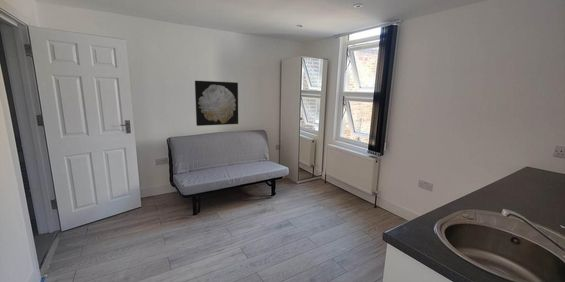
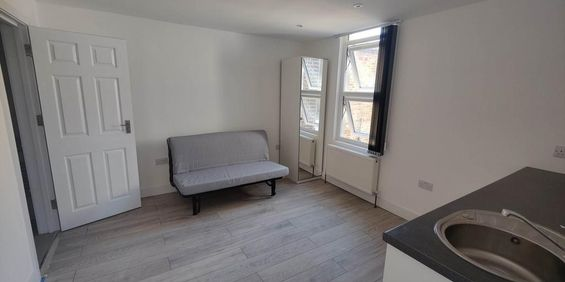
- wall art [194,80,239,127]
